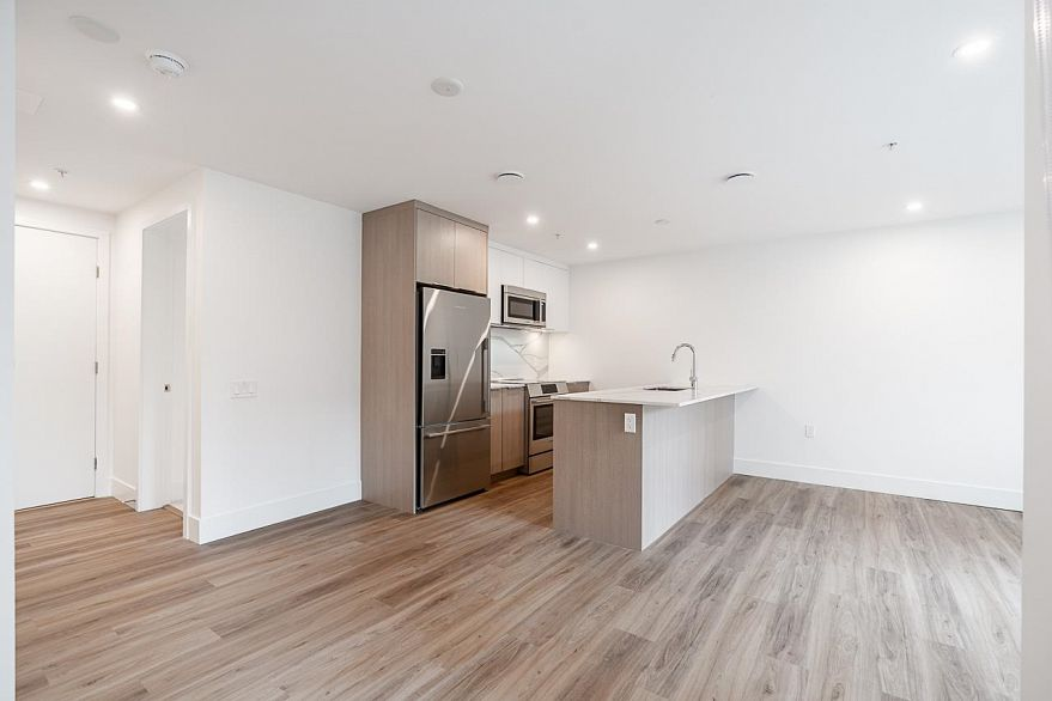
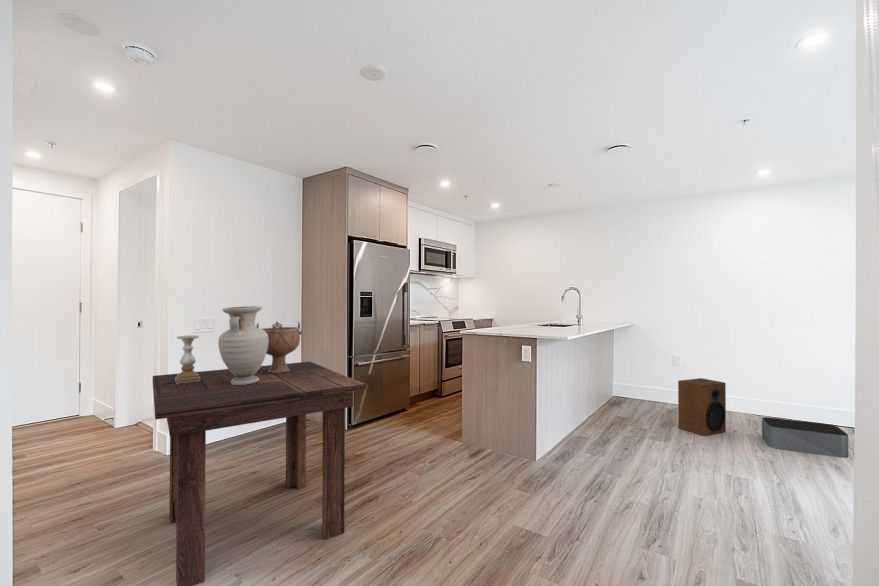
+ vase [217,305,269,385]
+ dining table [152,361,367,586]
+ speaker [677,377,727,437]
+ storage bin [761,416,849,459]
+ candle holder [175,335,200,384]
+ decorative bowl [255,320,304,373]
